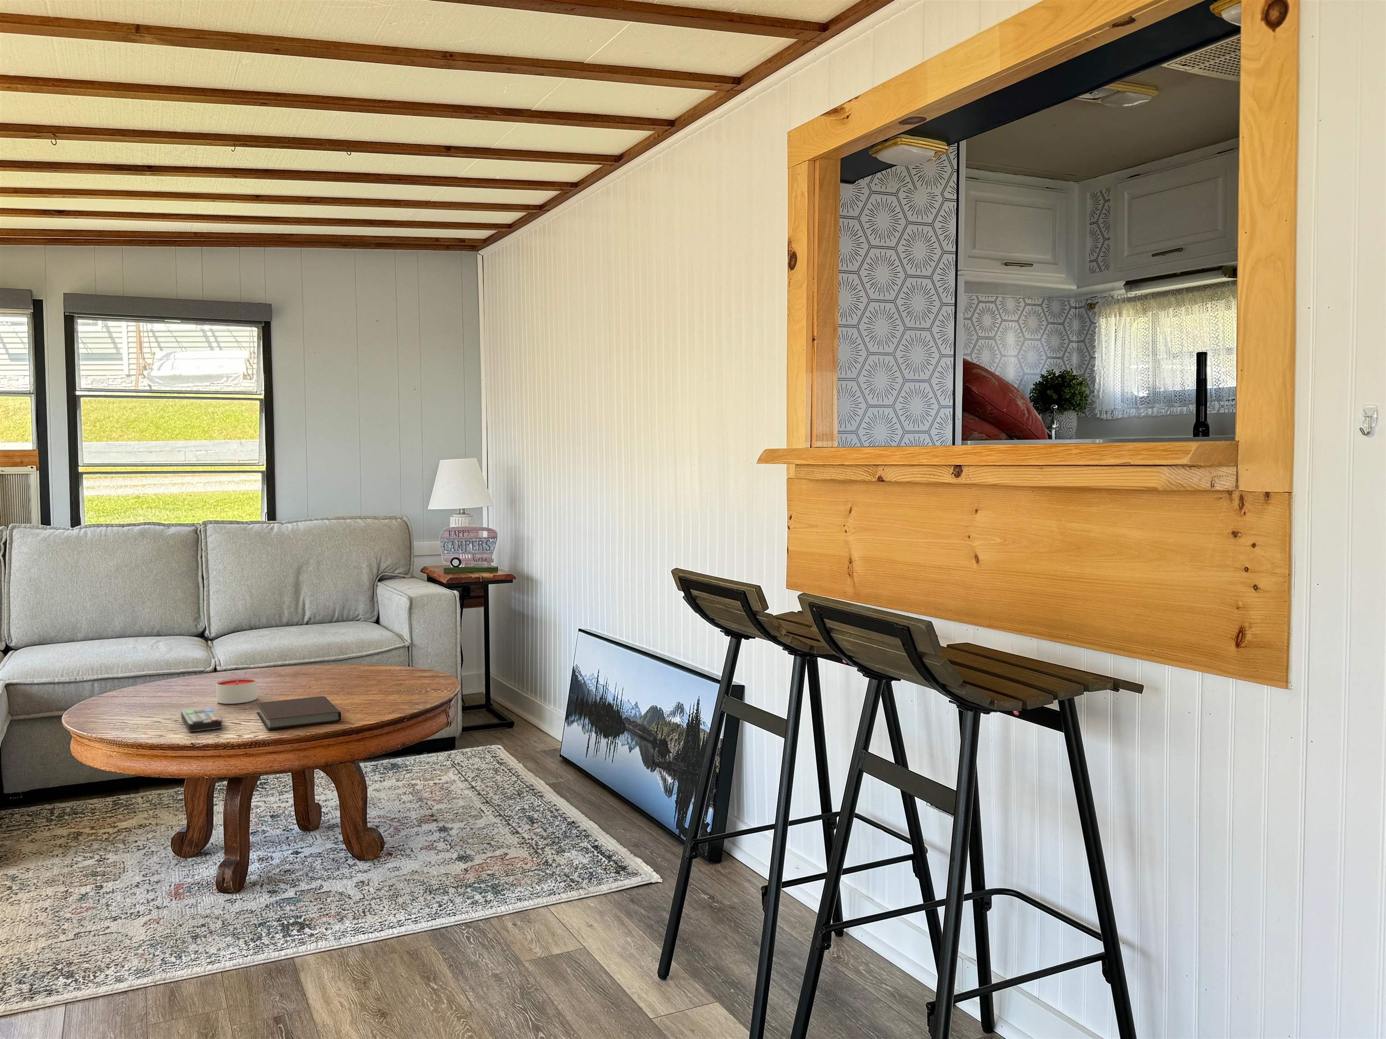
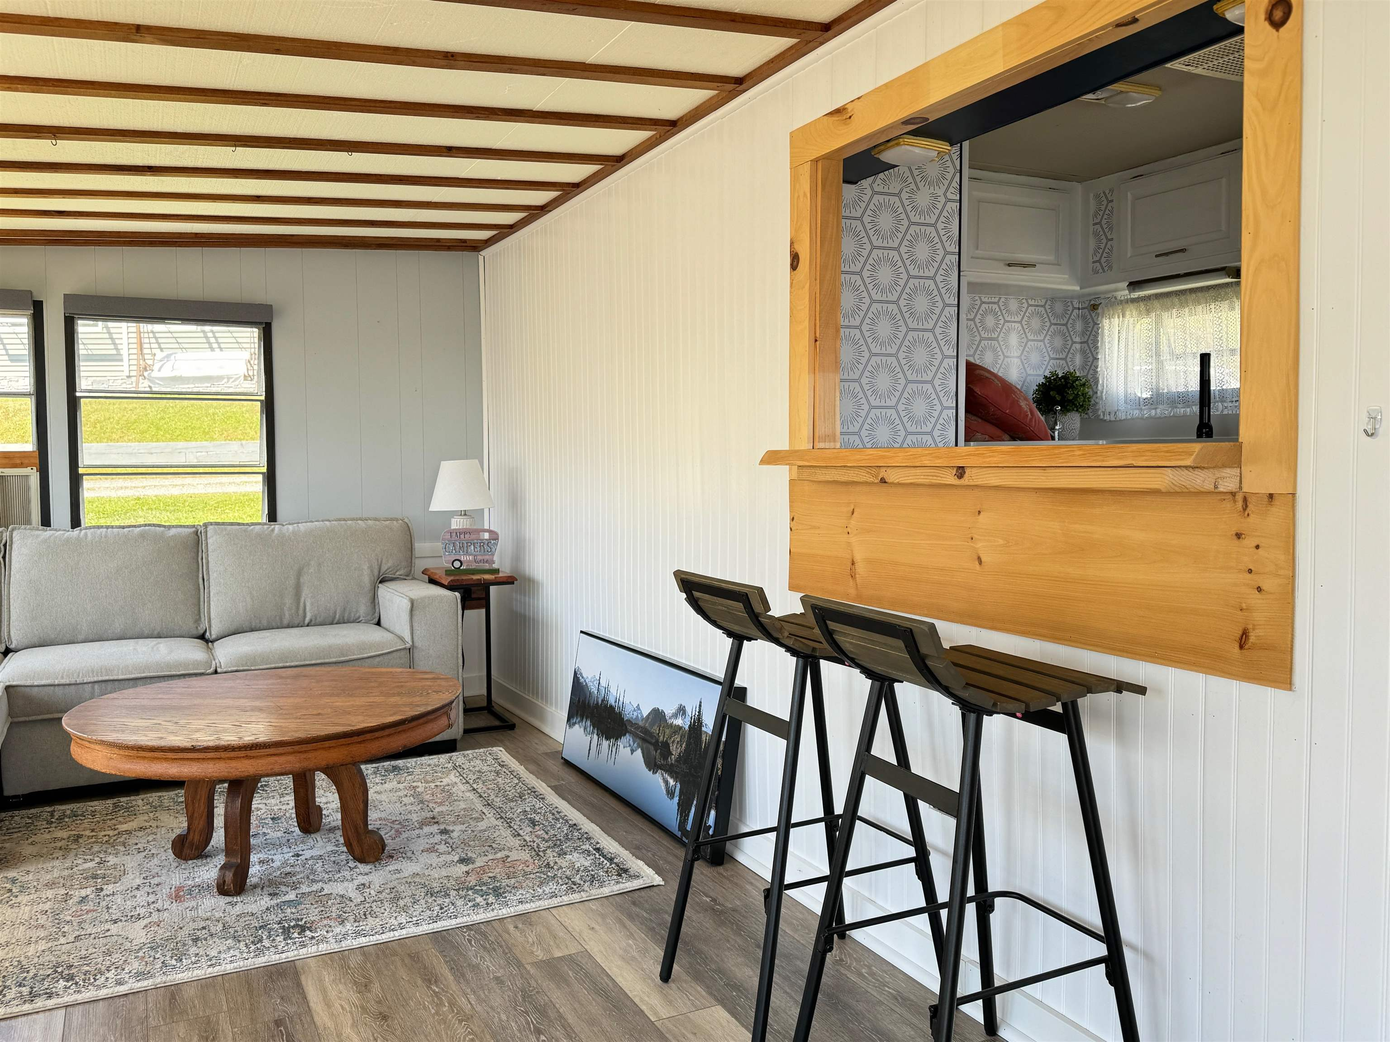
- remote control [180,706,223,732]
- notebook [255,696,342,730]
- candle [216,678,258,704]
